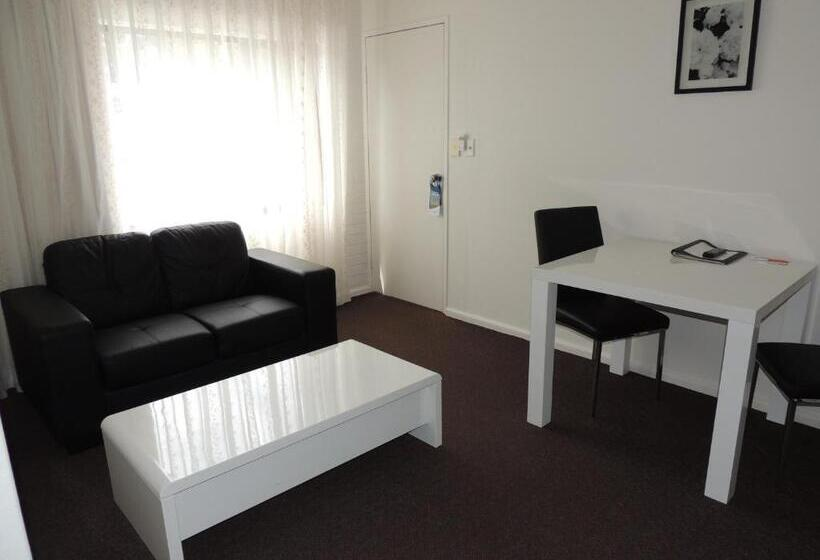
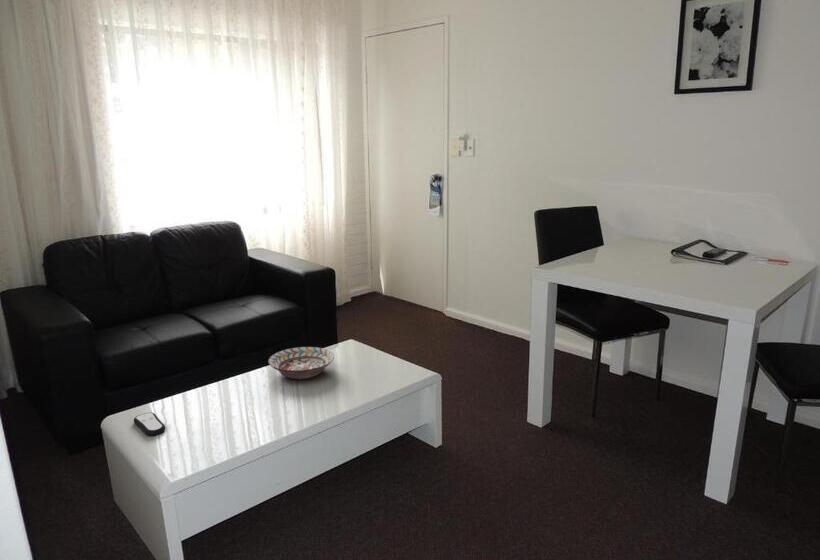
+ decorative bowl [267,346,335,380]
+ remote control [133,411,166,437]
